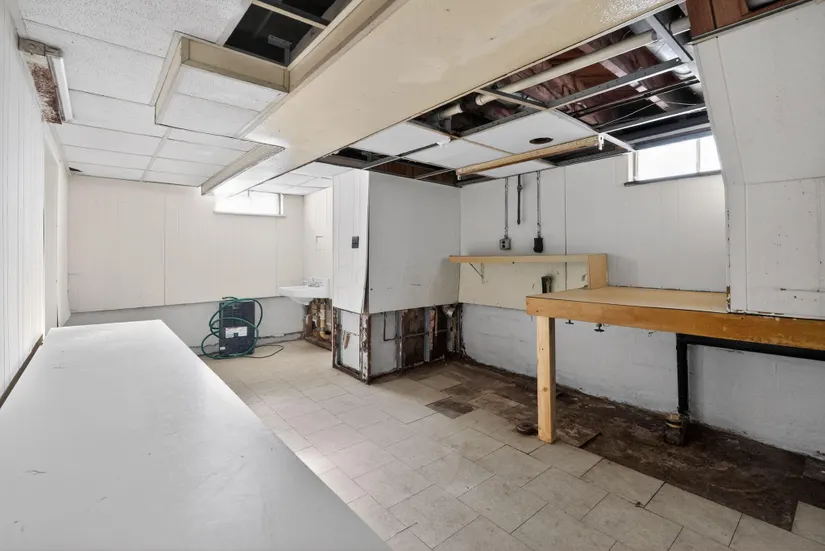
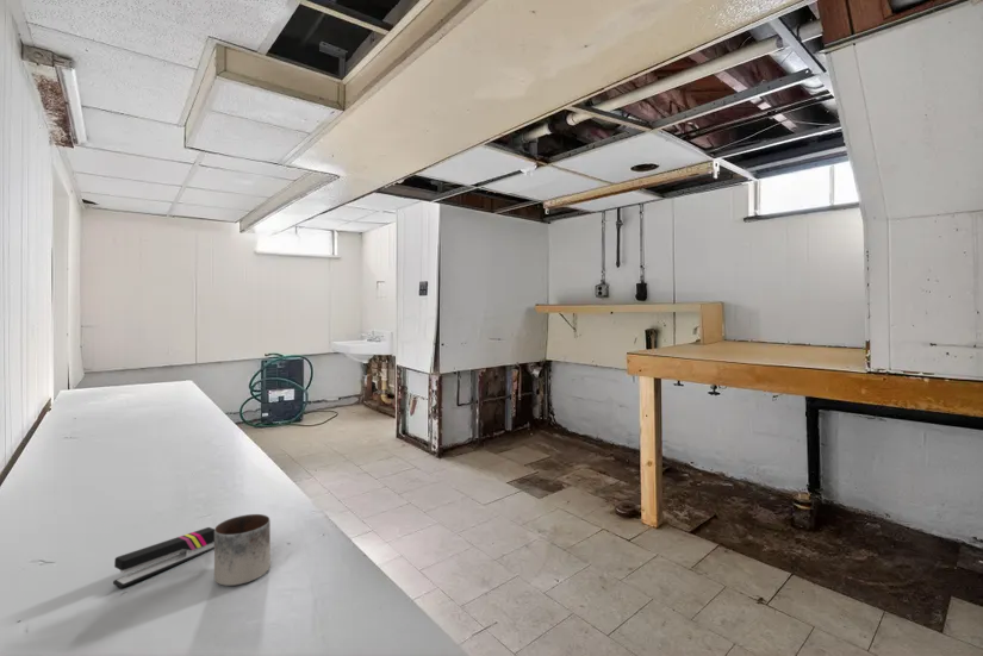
+ mug [213,513,272,587]
+ stapler [112,526,214,589]
